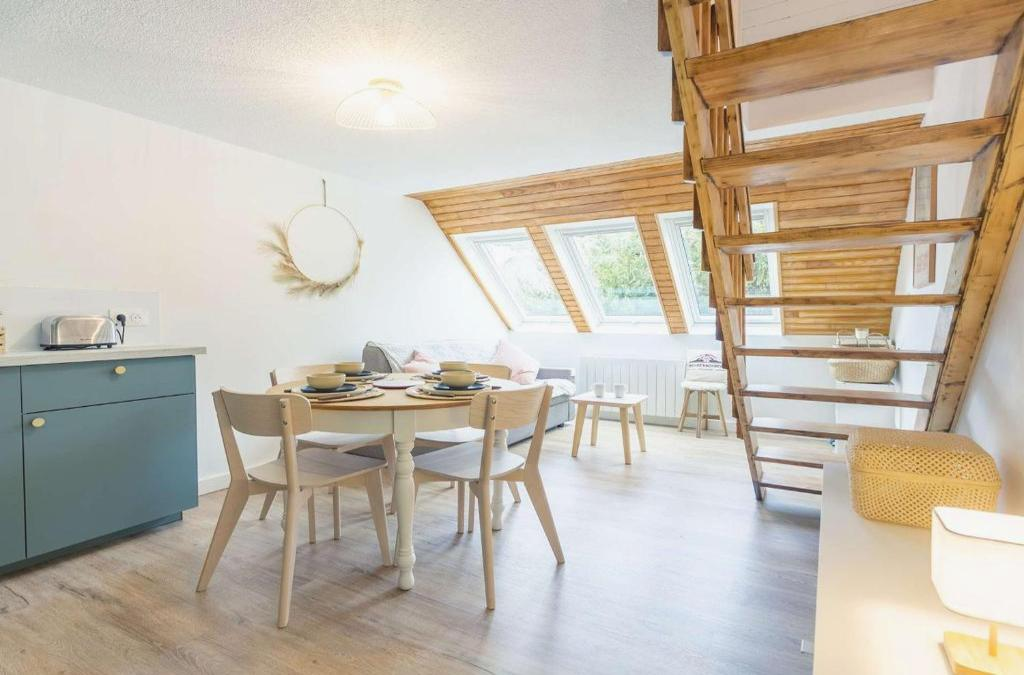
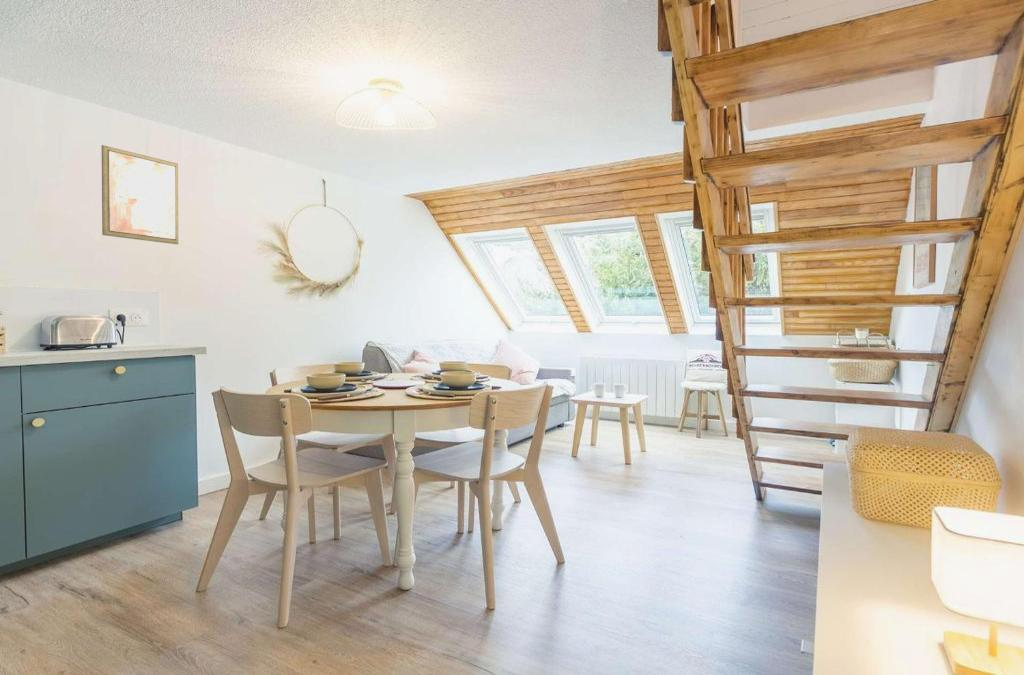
+ wall art [101,144,179,245]
